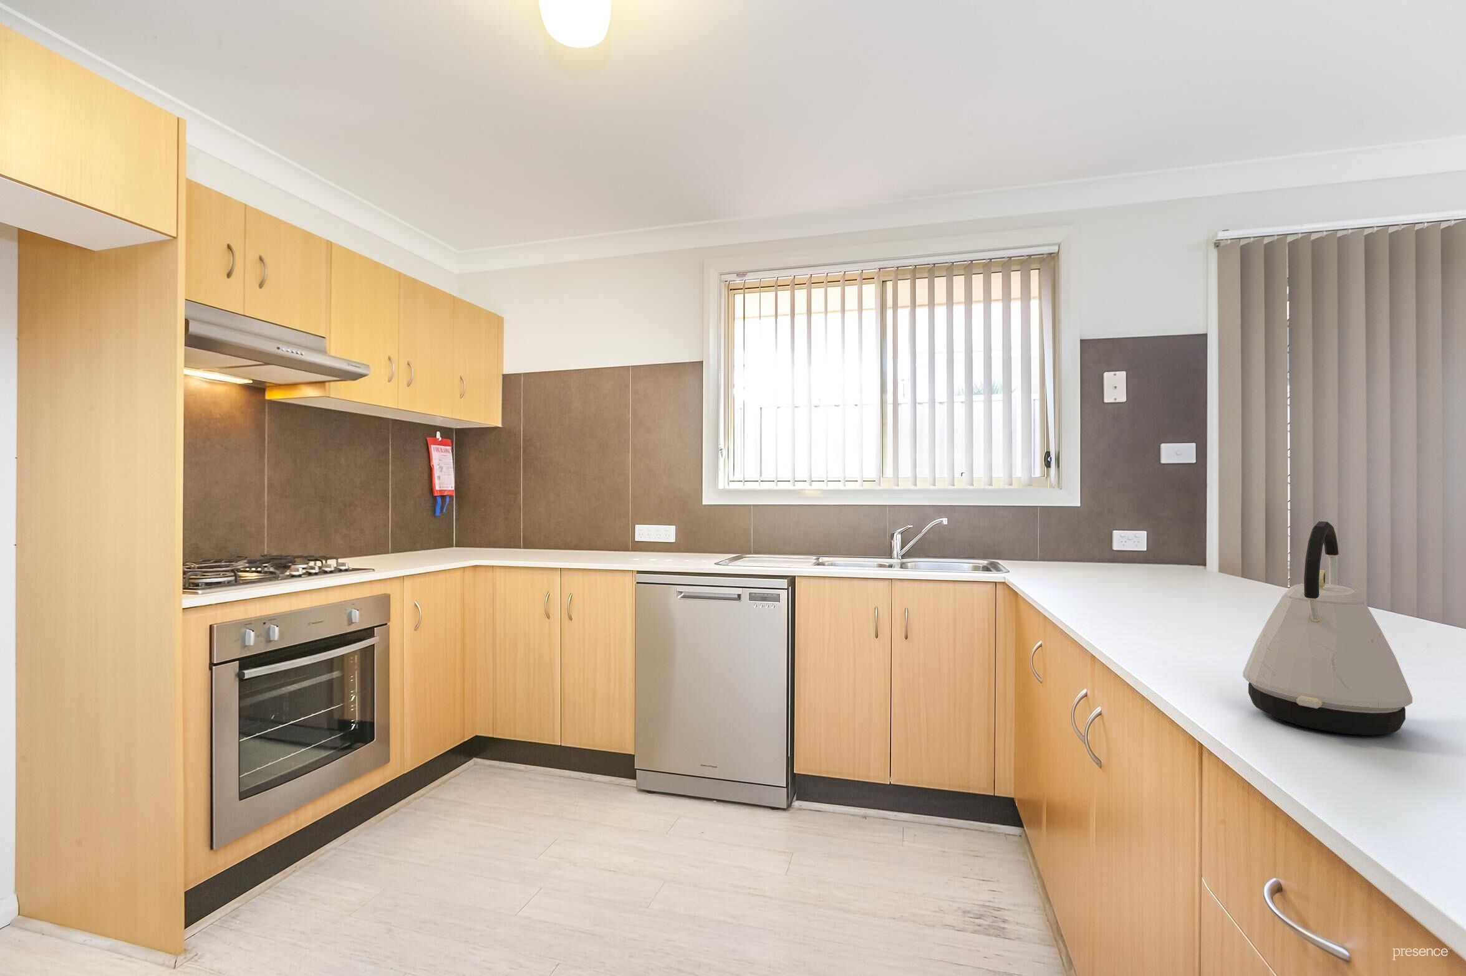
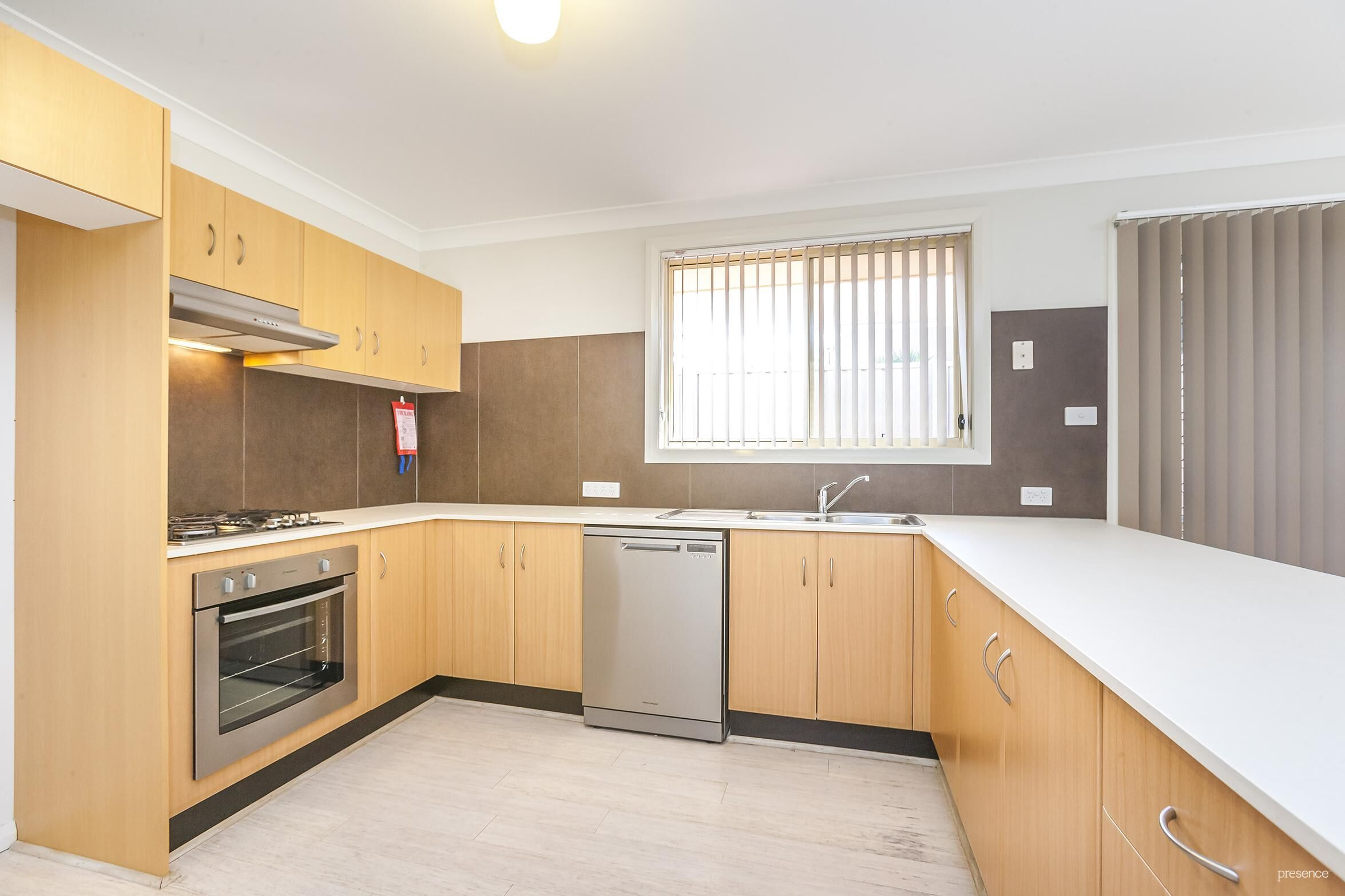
- kettle [1243,521,1413,736]
